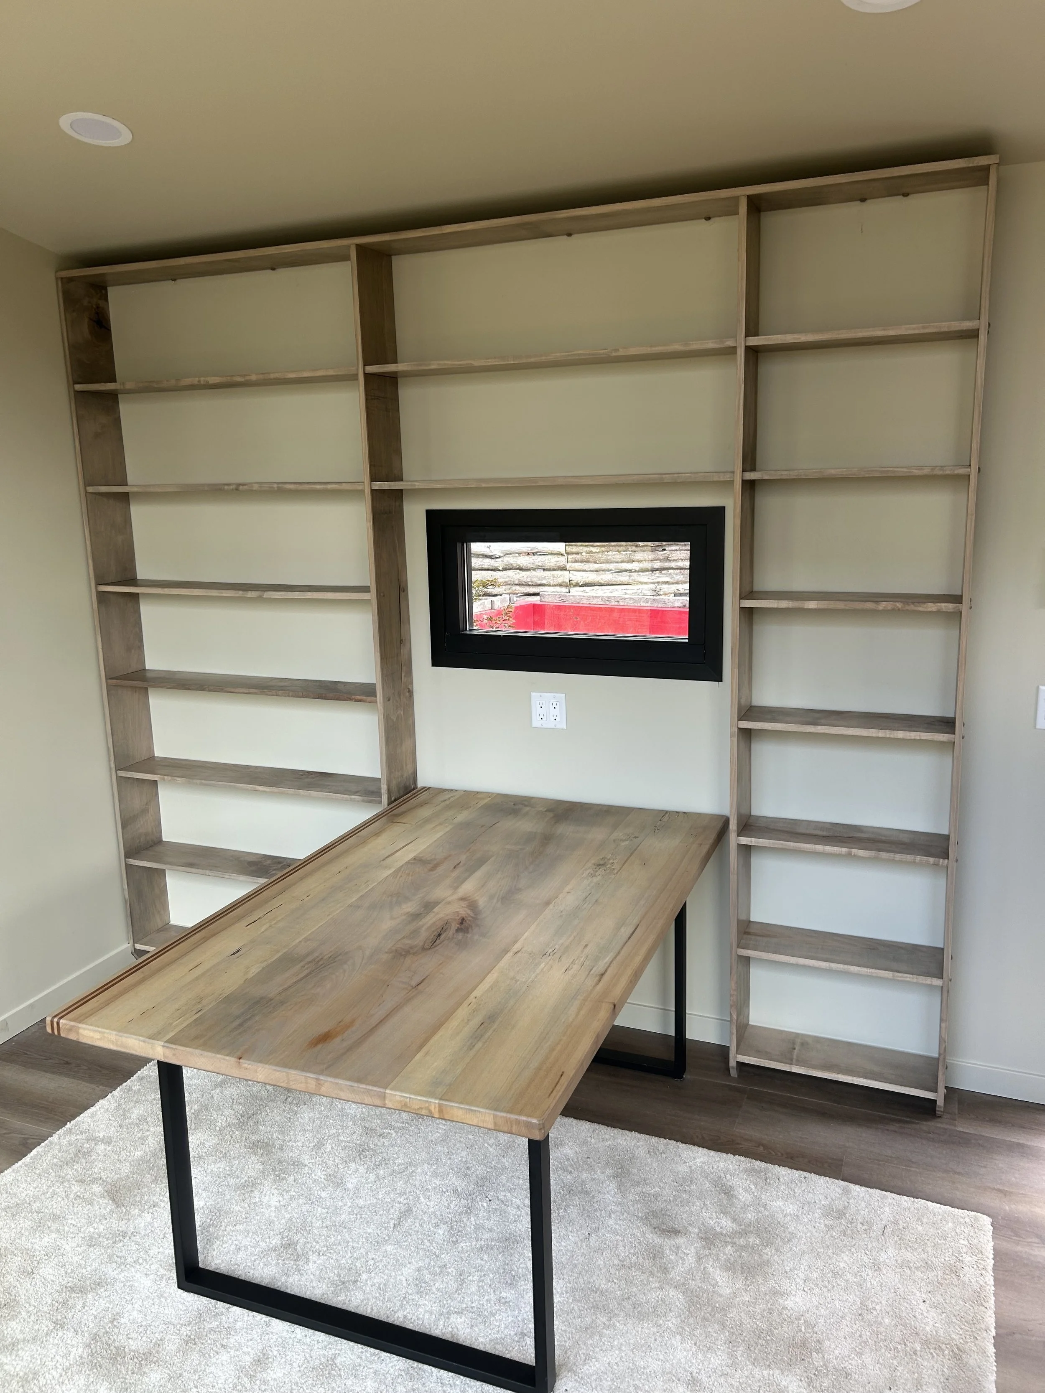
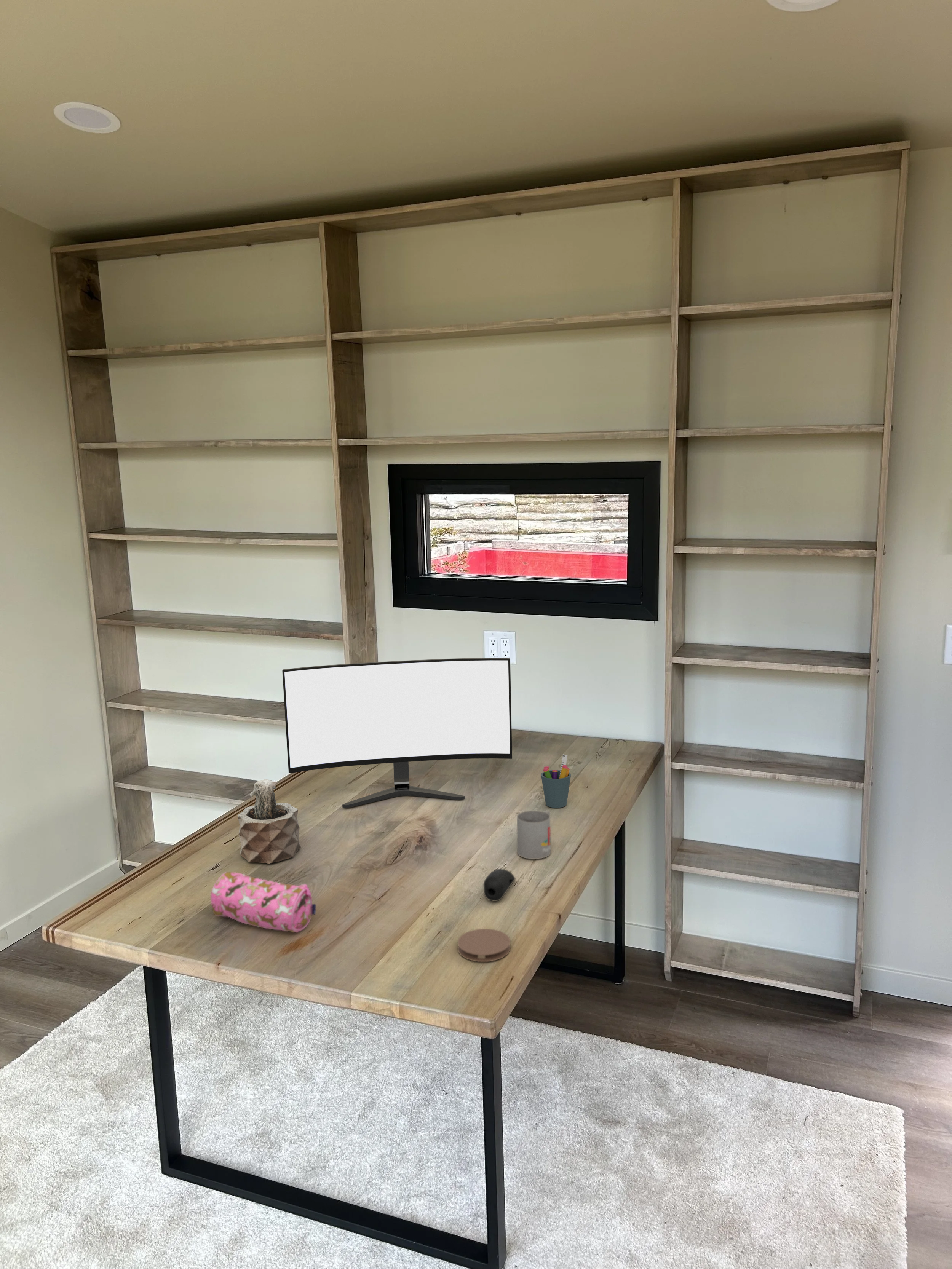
+ computer mouse [483,868,516,902]
+ mug [516,810,551,859]
+ pen holder [541,754,571,808]
+ monitor [282,658,513,808]
+ coaster [457,928,511,962]
+ succulent plant [237,779,301,864]
+ pencil case [210,872,316,933]
